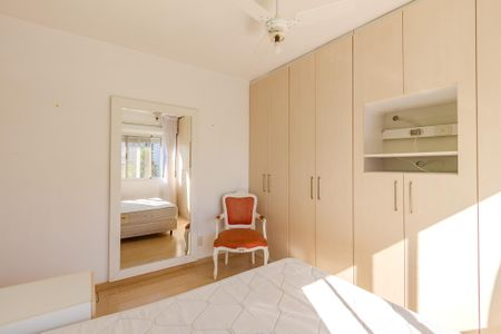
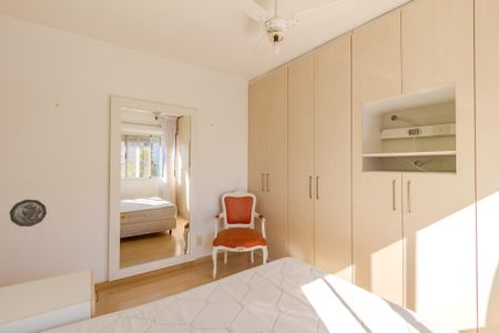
+ decorative plate [9,199,48,228]
